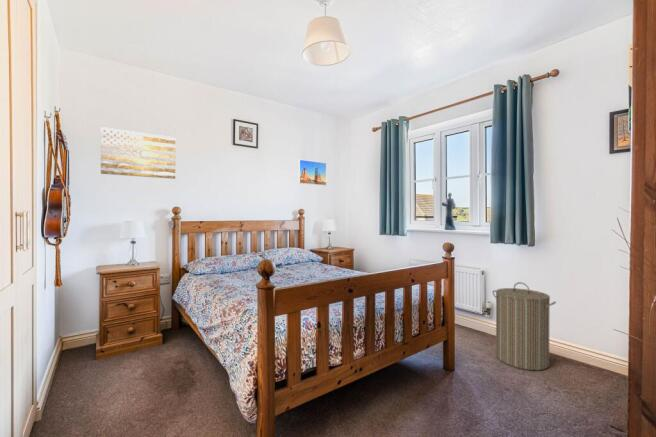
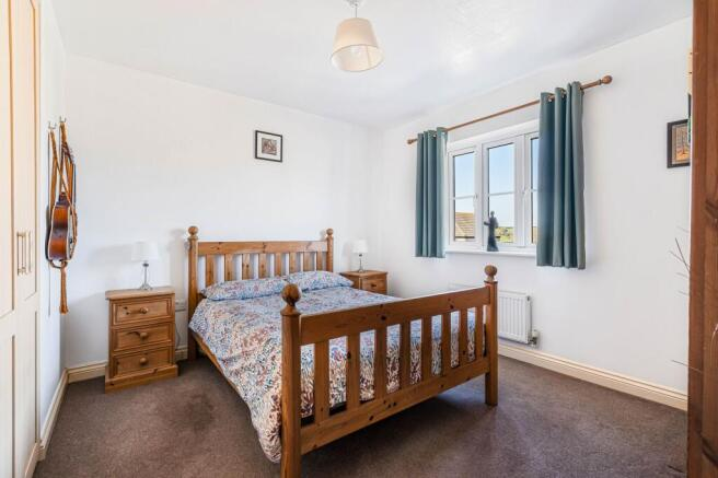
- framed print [297,158,327,187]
- laundry hamper [491,281,557,371]
- wall art [100,126,176,180]
